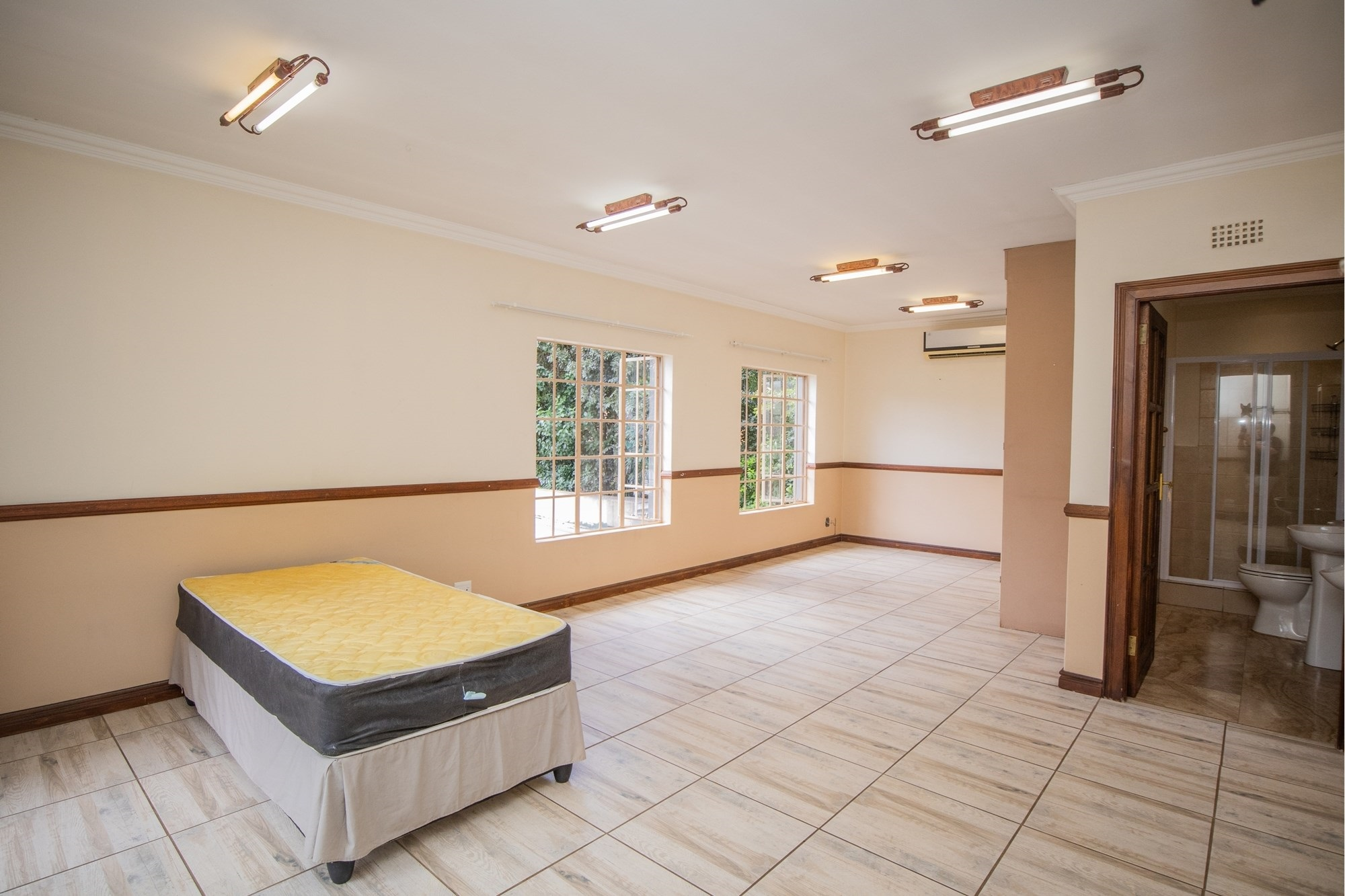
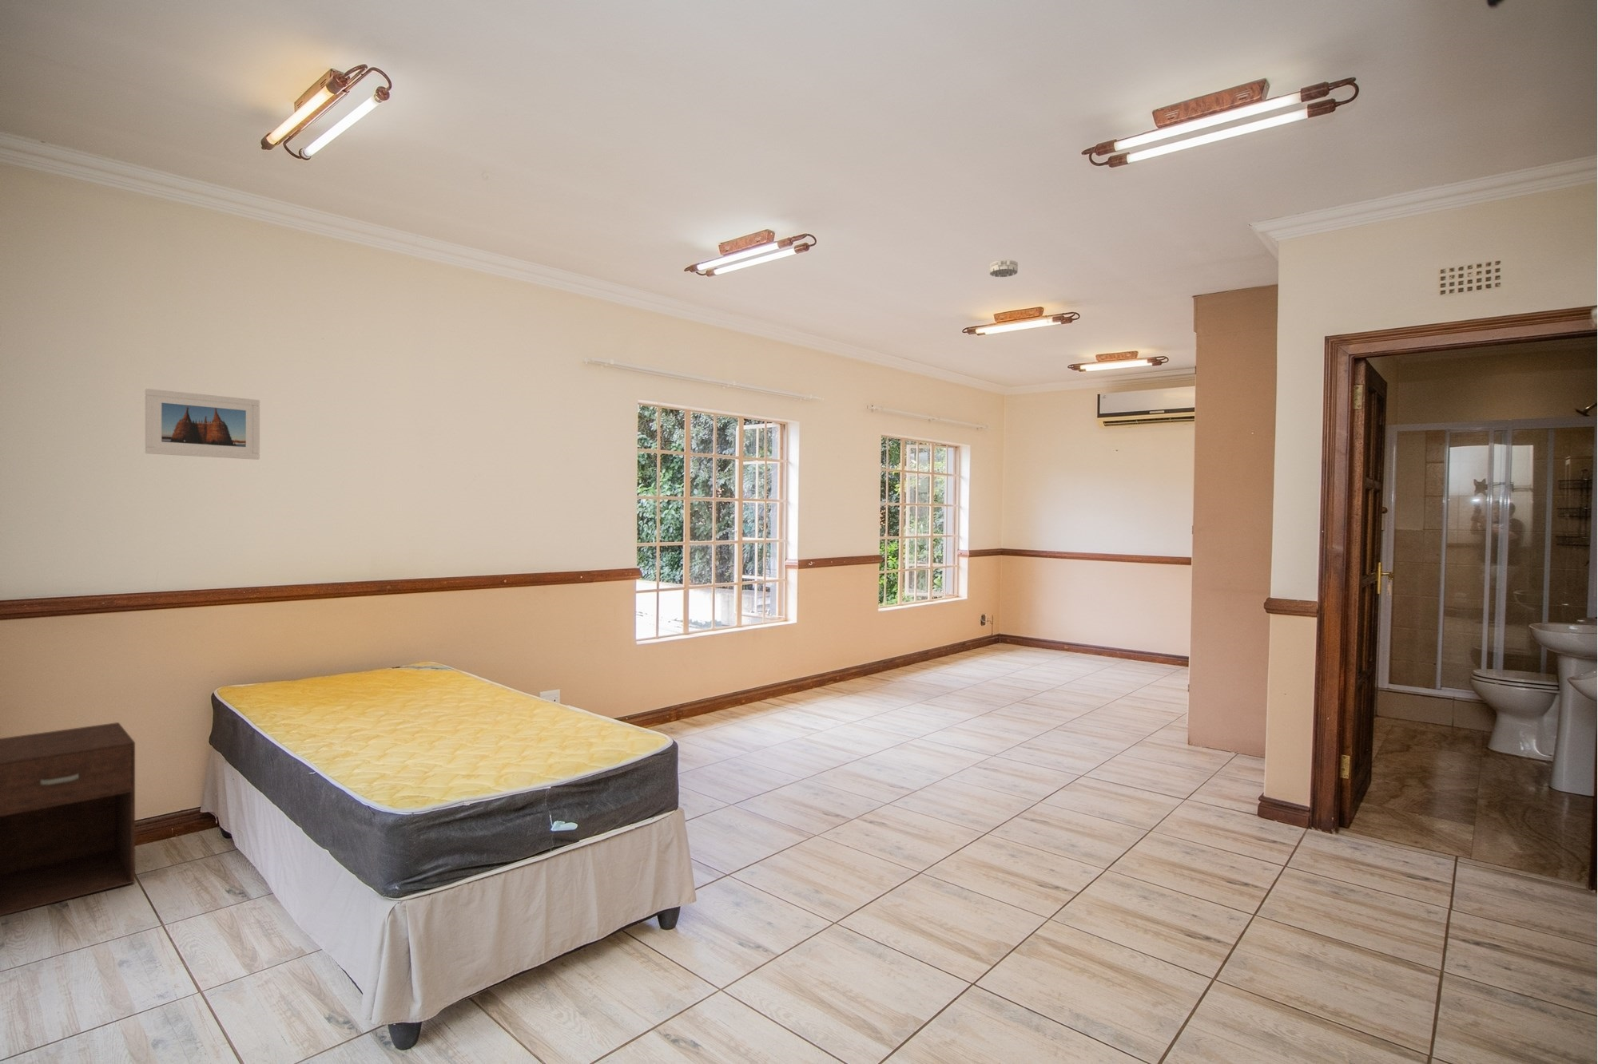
+ nightstand [0,722,135,917]
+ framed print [145,388,260,461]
+ smoke detector [990,259,1018,278]
